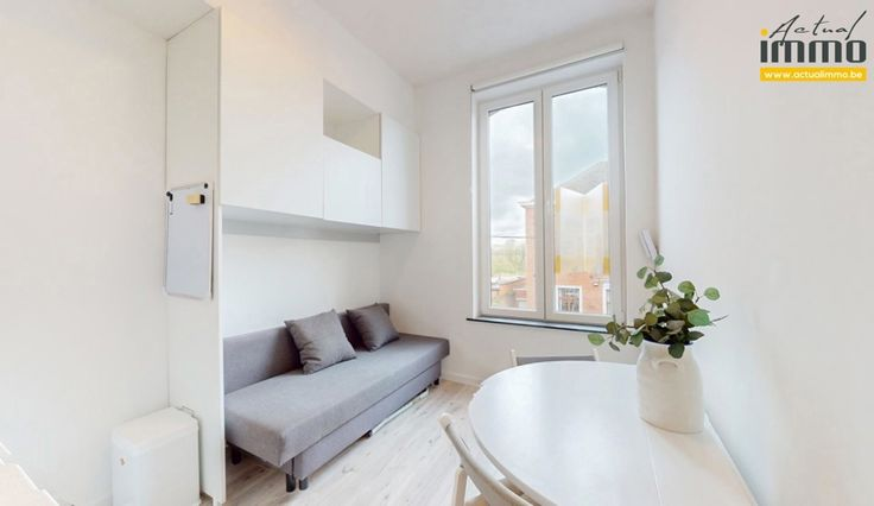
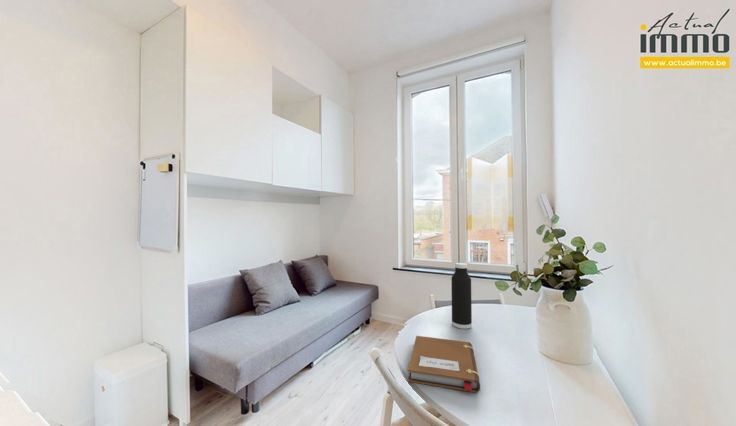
+ water bottle [450,262,473,330]
+ notebook [407,335,481,393]
